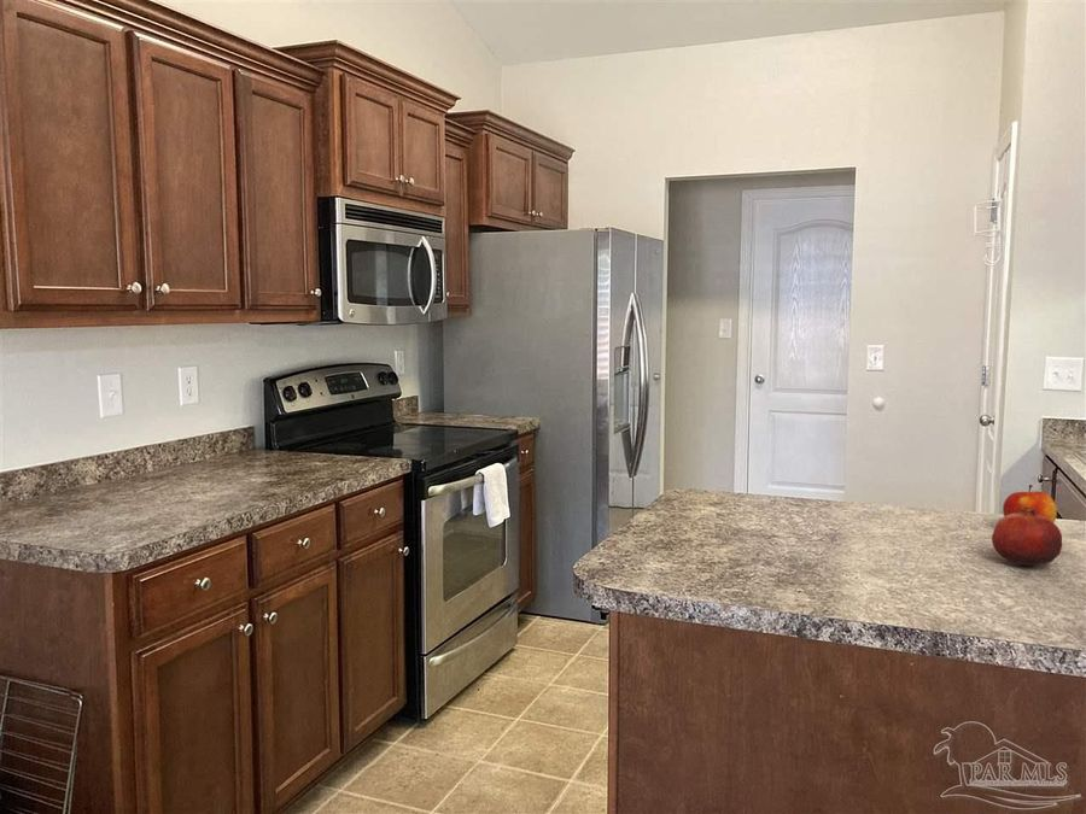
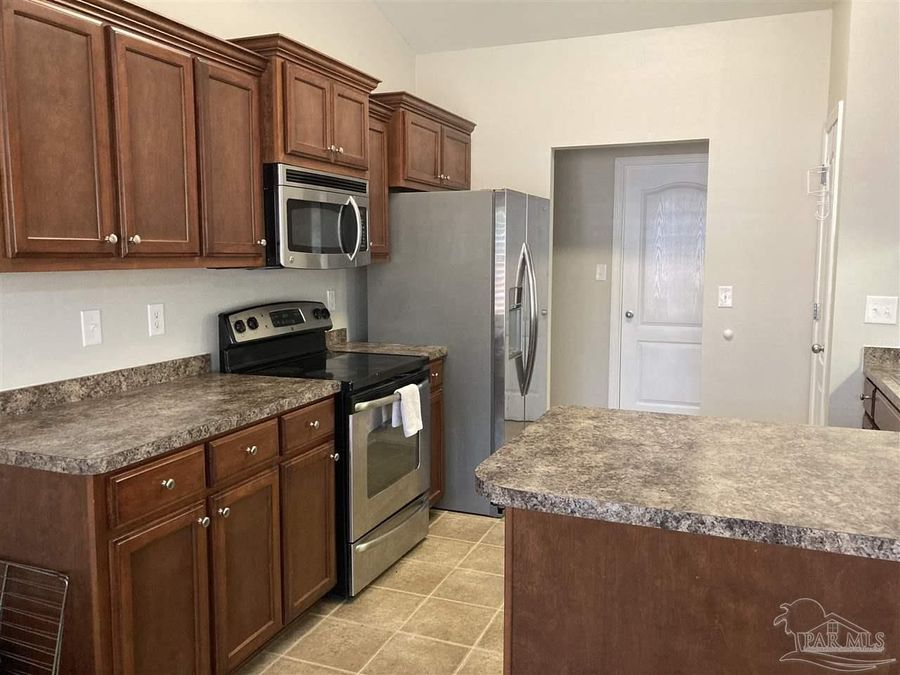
- fruit [991,506,1063,567]
- apple [1002,484,1058,523]
